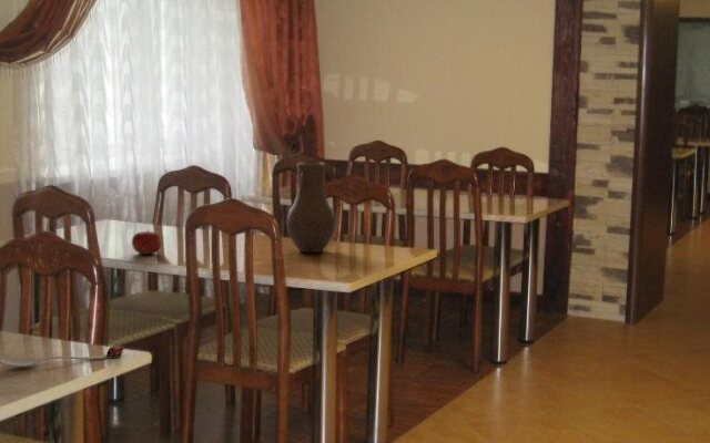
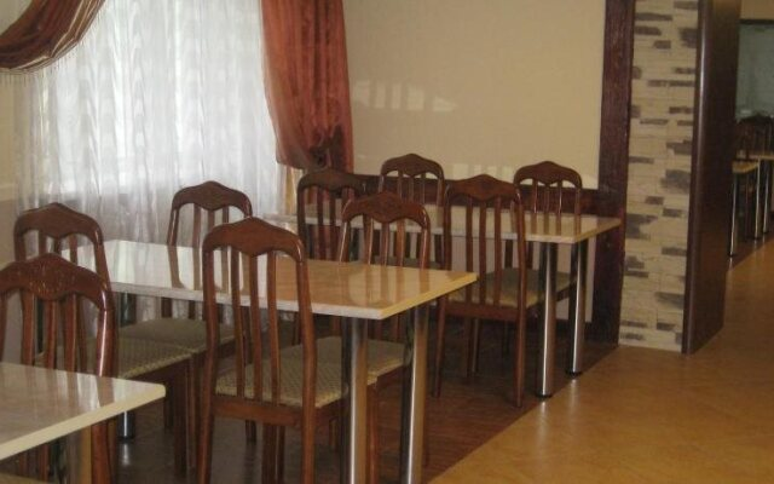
- vase [285,161,337,254]
- fruit [131,228,163,256]
- spoon [0,344,125,368]
